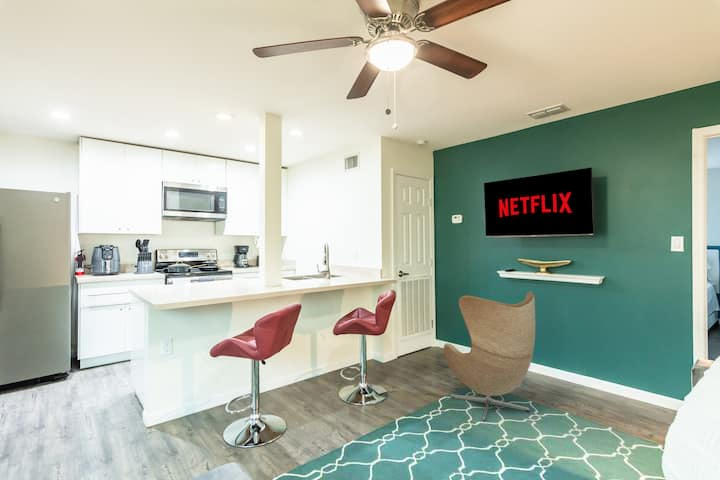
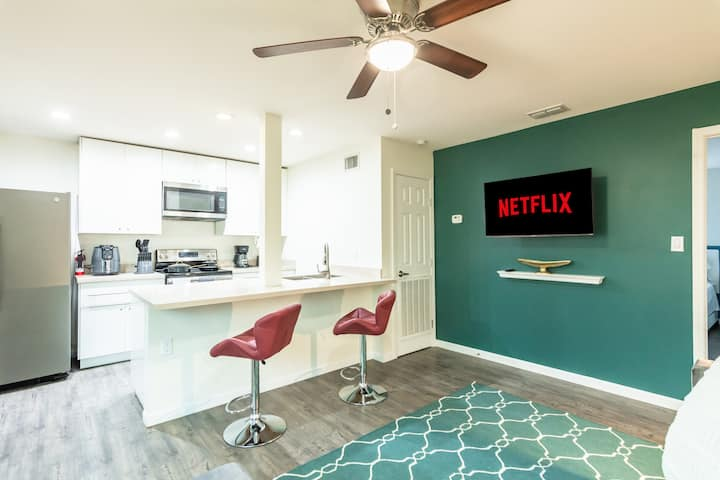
- armchair [442,290,536,422]
